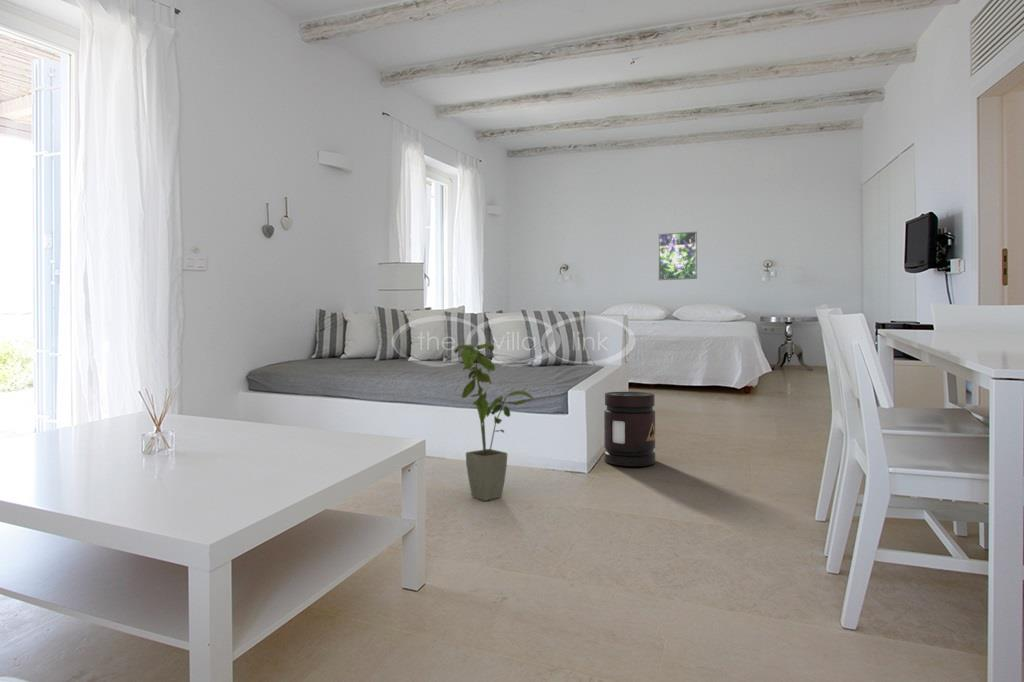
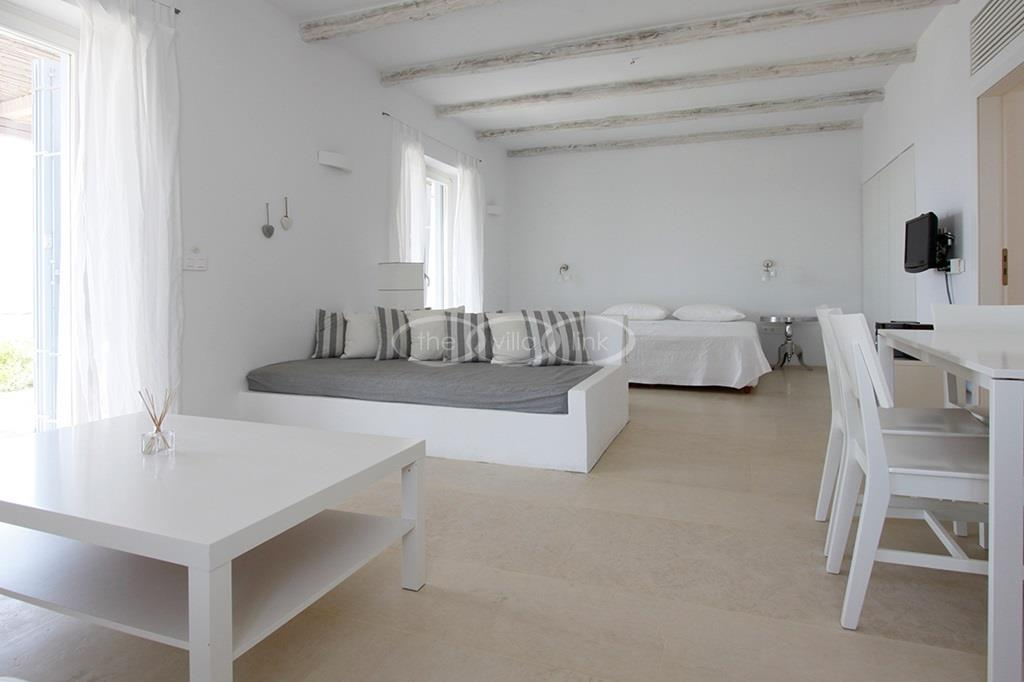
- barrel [603,391,656,467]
- house plant [453,343,536,502]
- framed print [657,231,698,281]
